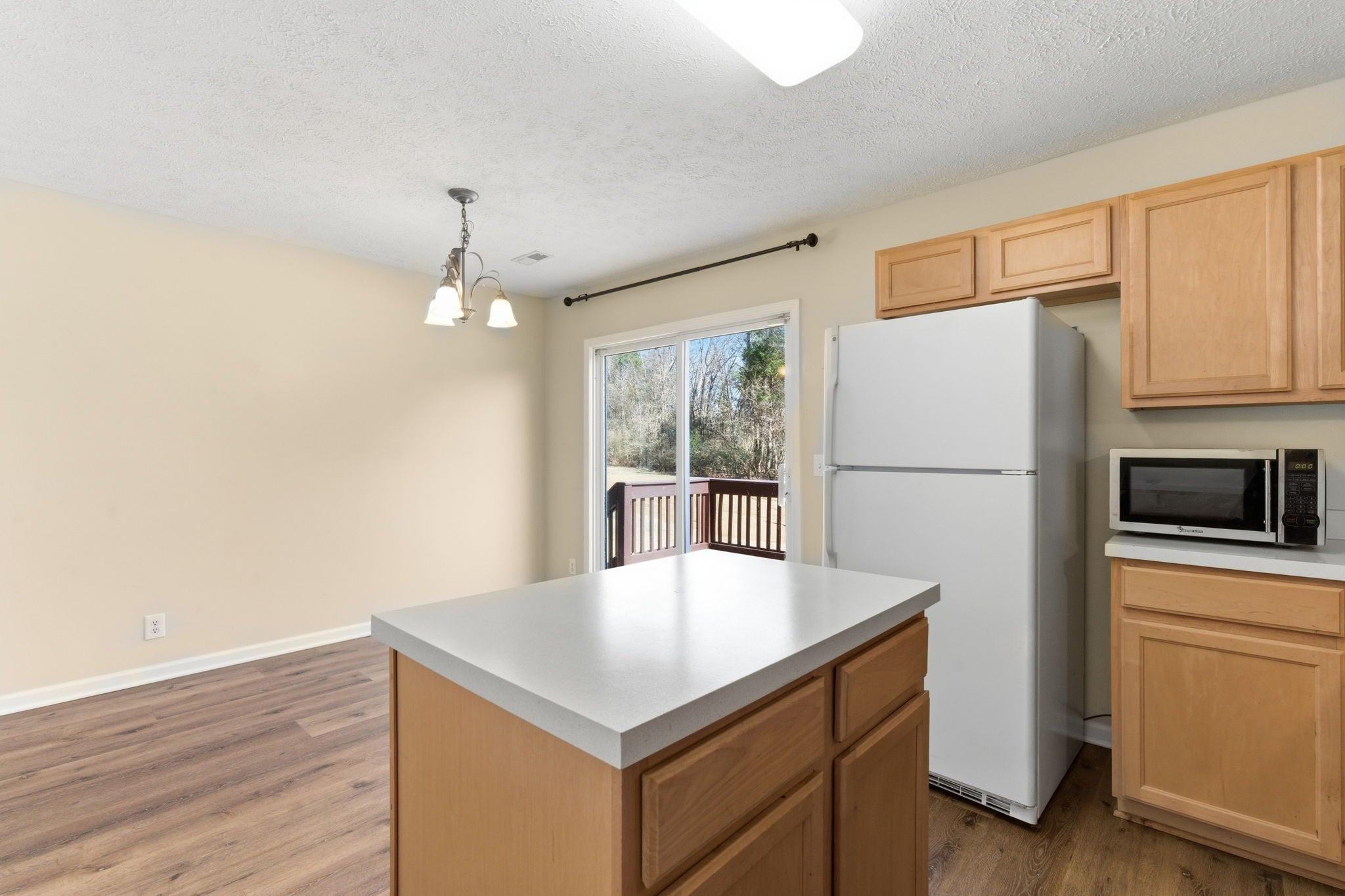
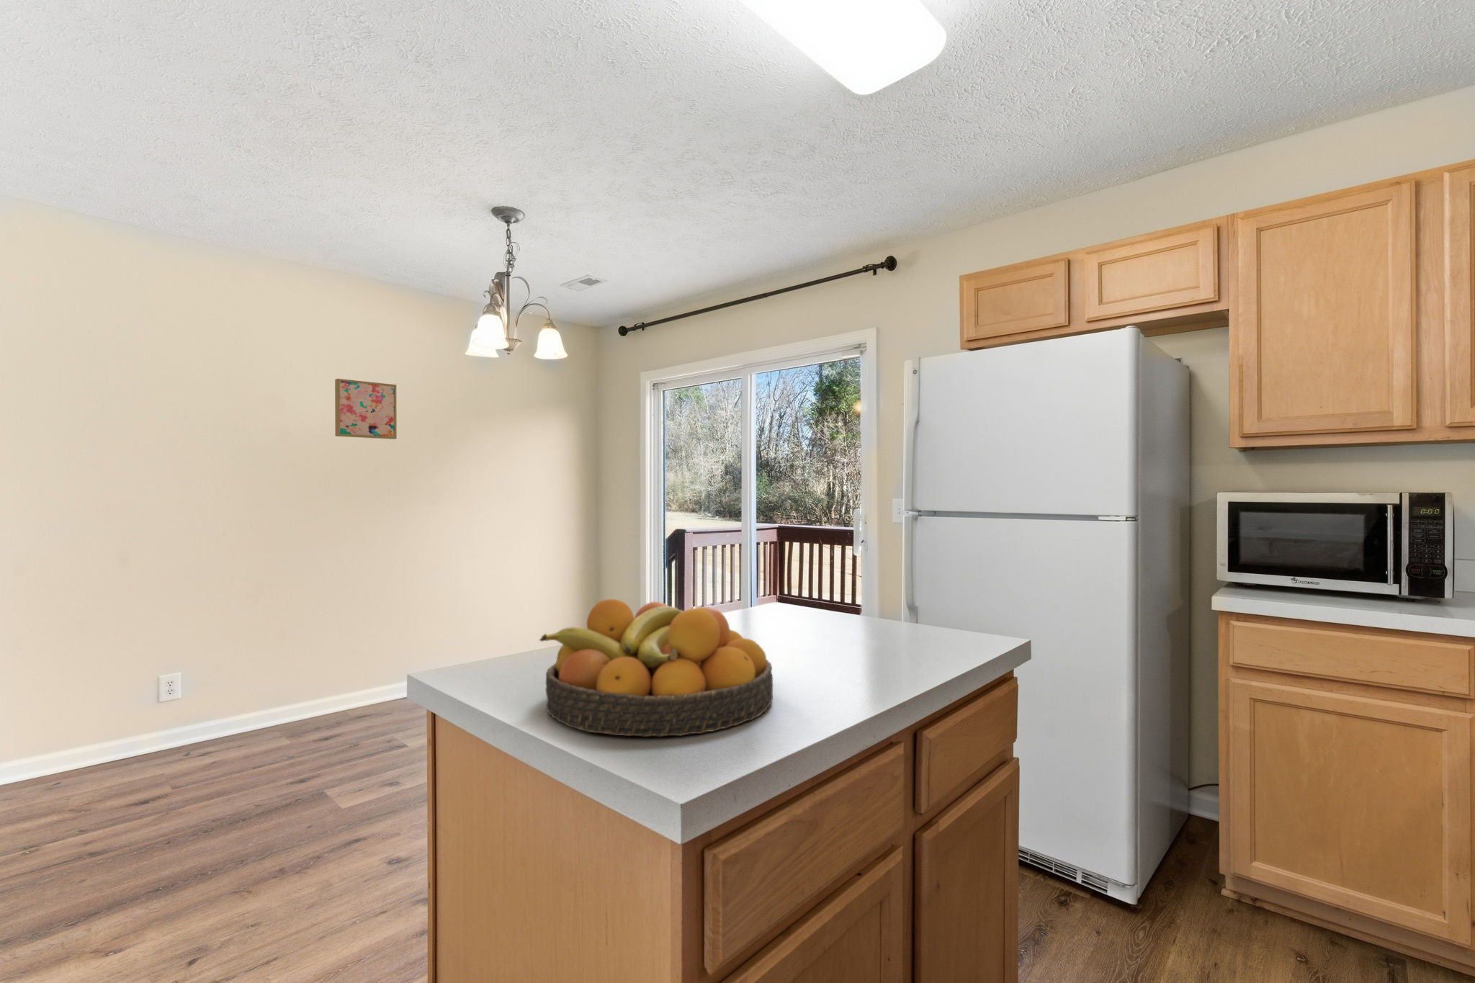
+ wall art [334,378,398,440]
+ fruit bowl [538,598,774,737]
